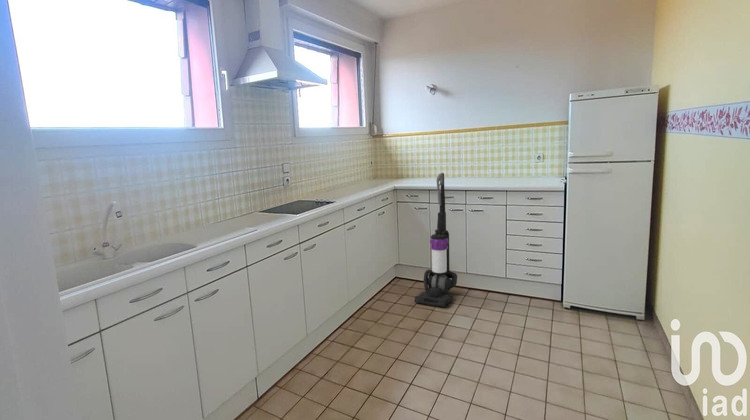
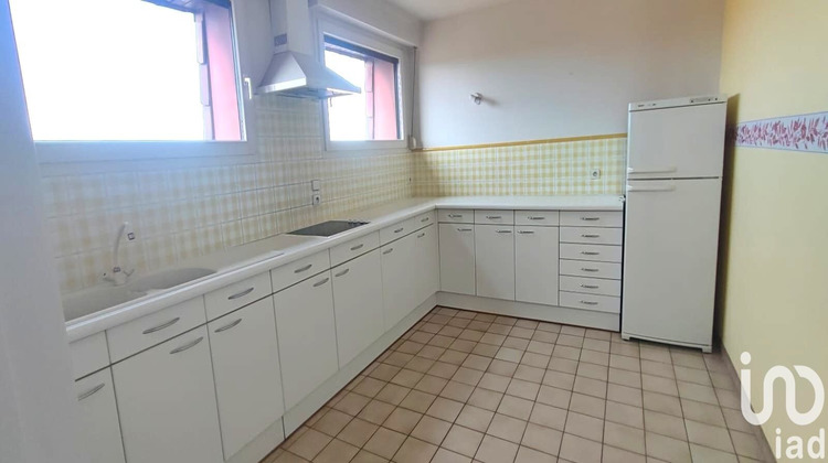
- vacuum cleaner [414,172,458,308]
